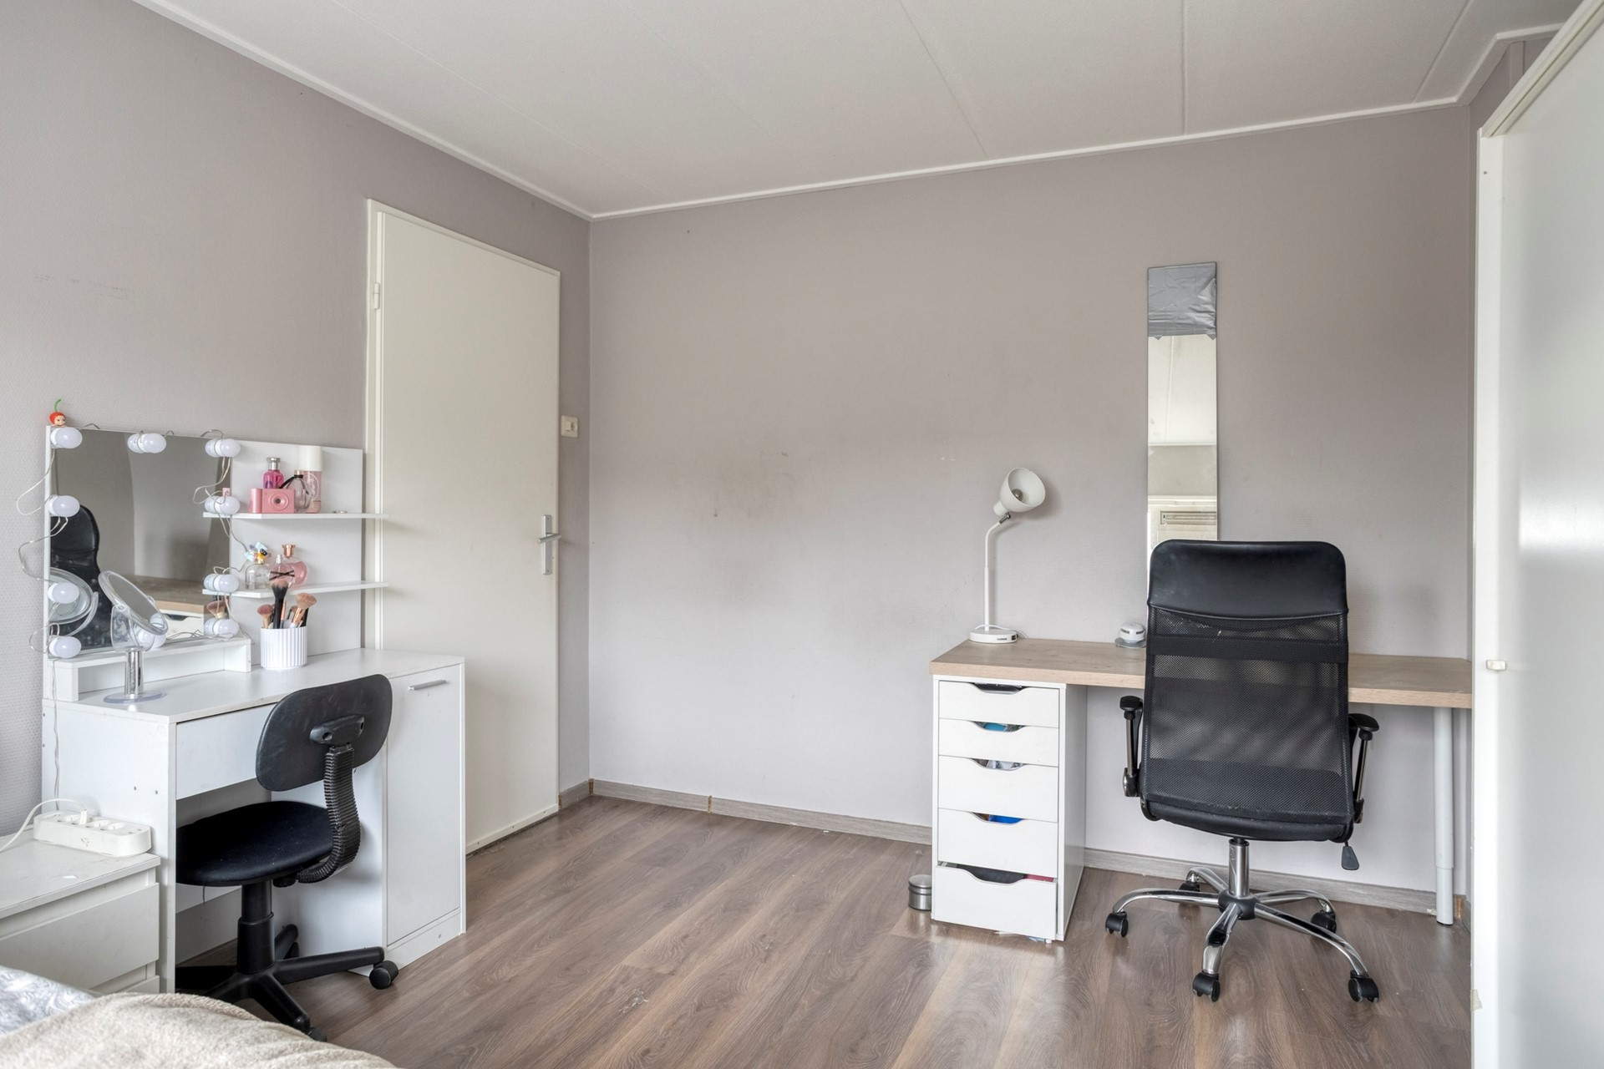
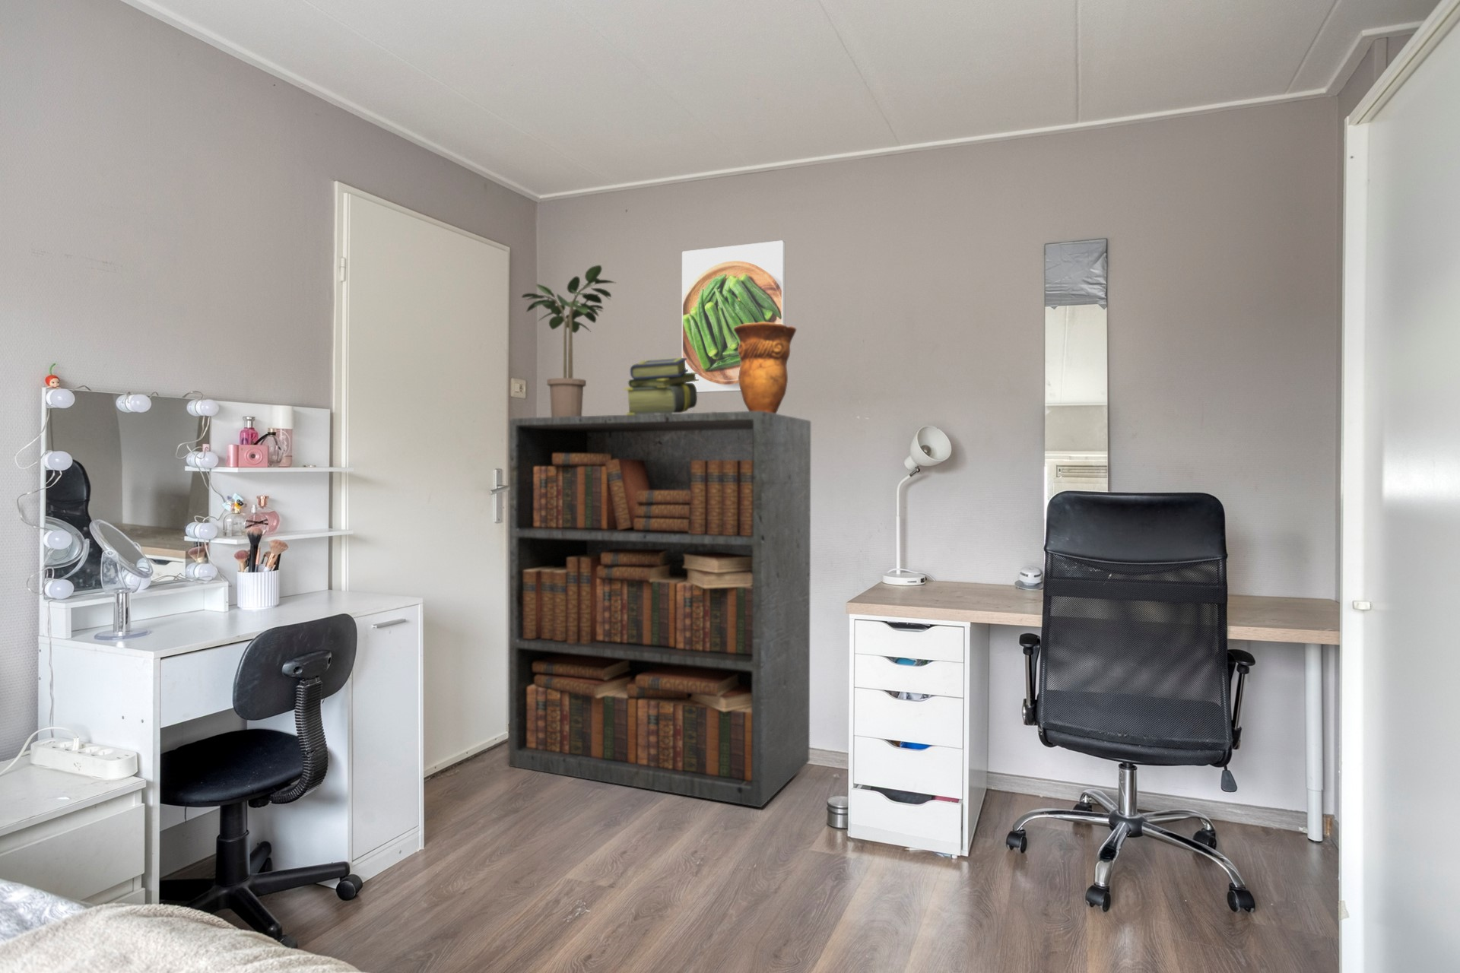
+ potted plant [520,265,616,417]
+ decorative vase [733,323,797,414]
+ bookcase [508,410,811,808]
+ stack of books [624,357,698,415]
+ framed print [681,240,786,394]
